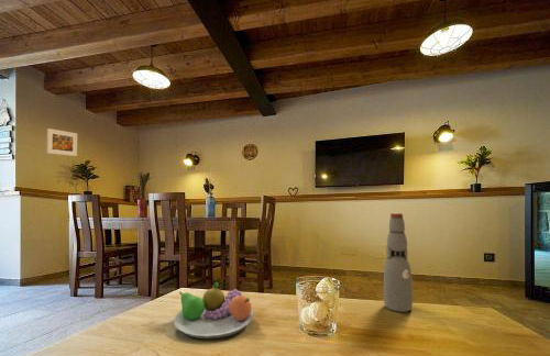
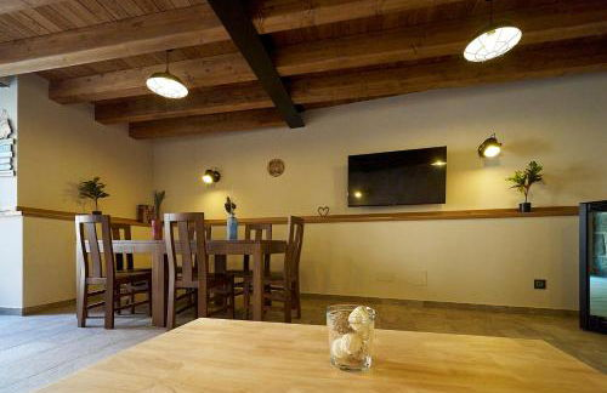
- bottle [383,212,414,313]
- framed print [45,127,78,157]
- fruit bowl [173,281,255,340]
